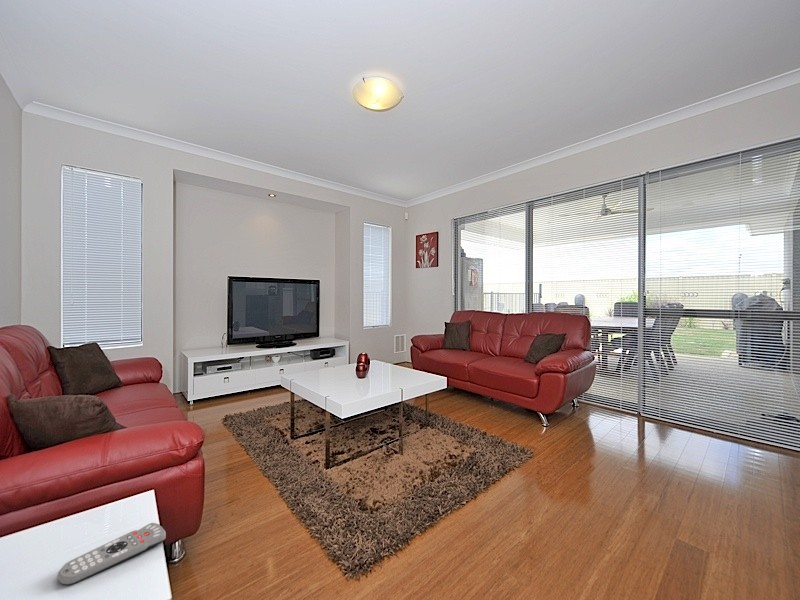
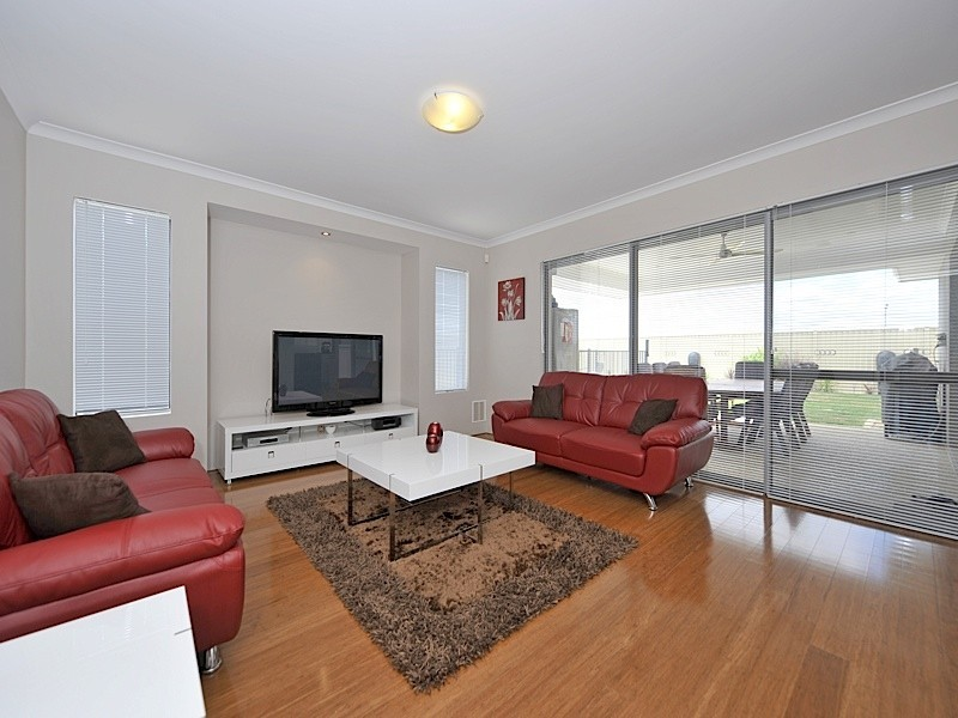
- remote control [57,522,167,586]
